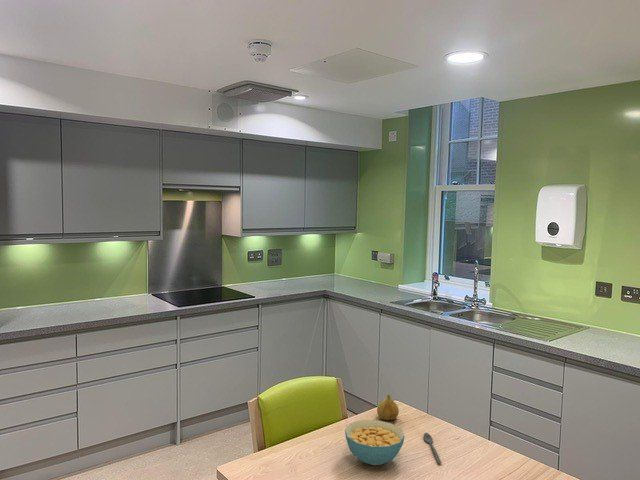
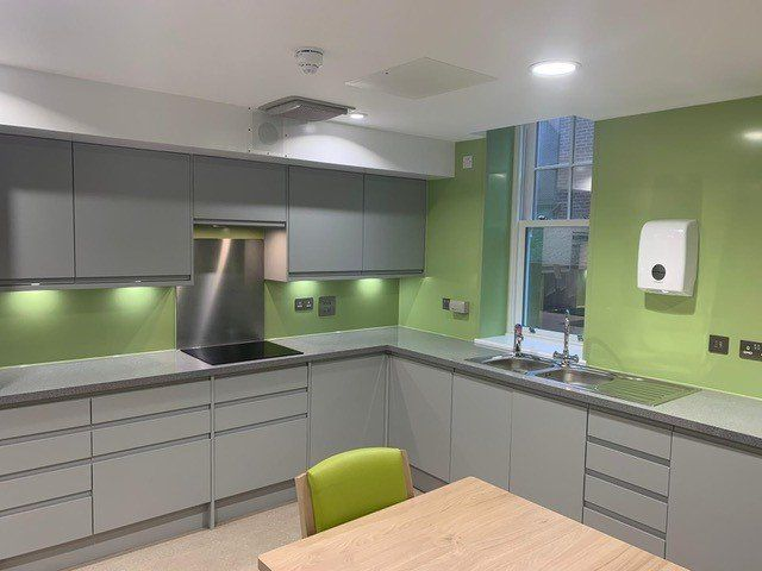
- spoon [423,432,442,464]
- cereal bowl [344,419,406,466]
- fruit [376,393,400,421]
